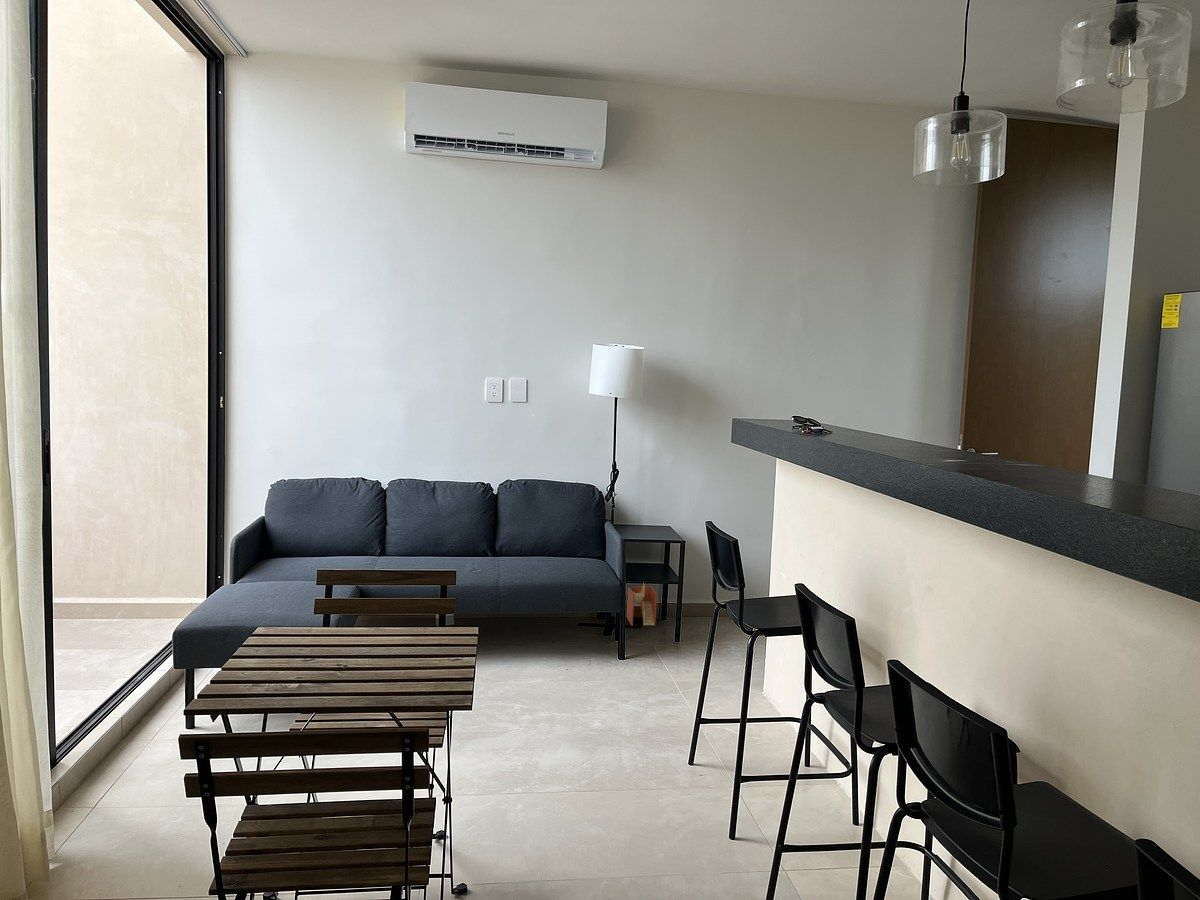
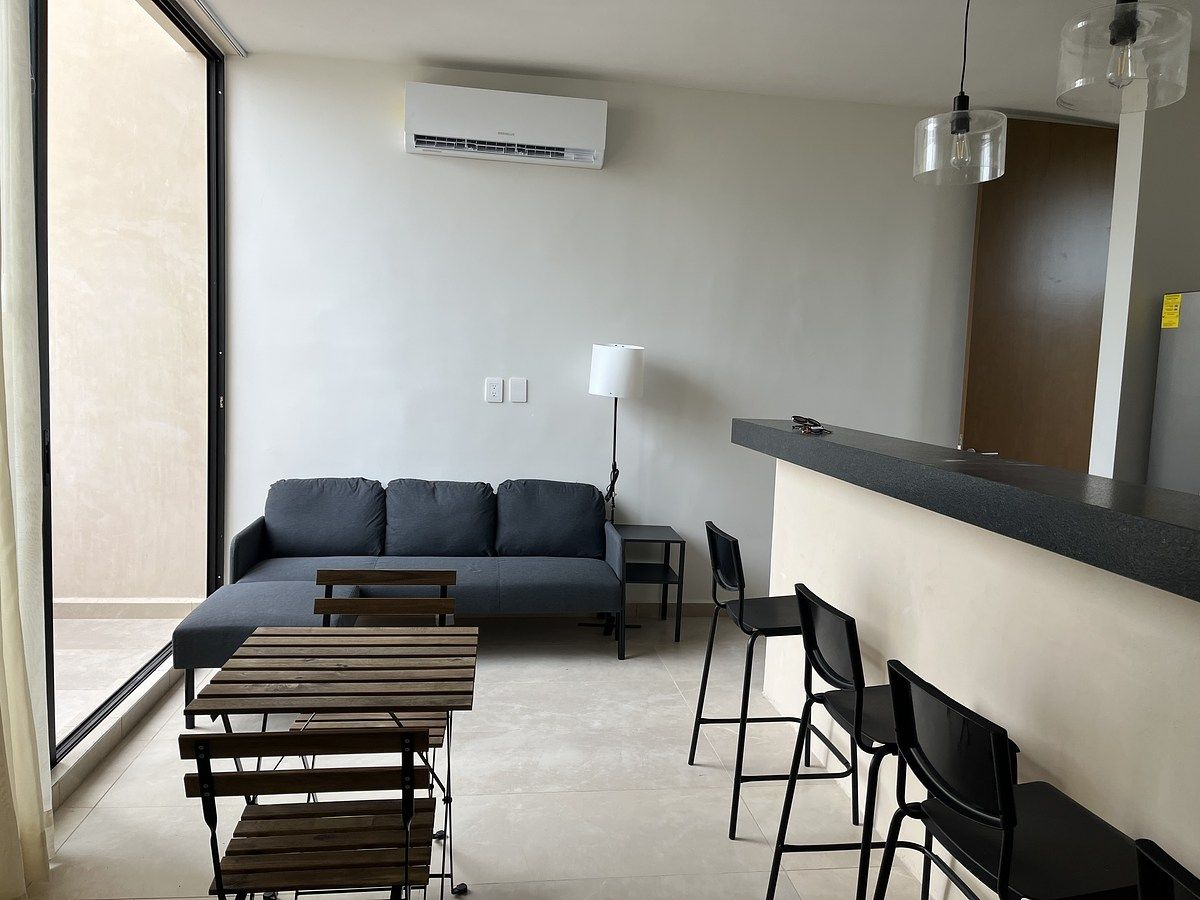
- architectural model [626,583,658,627]
